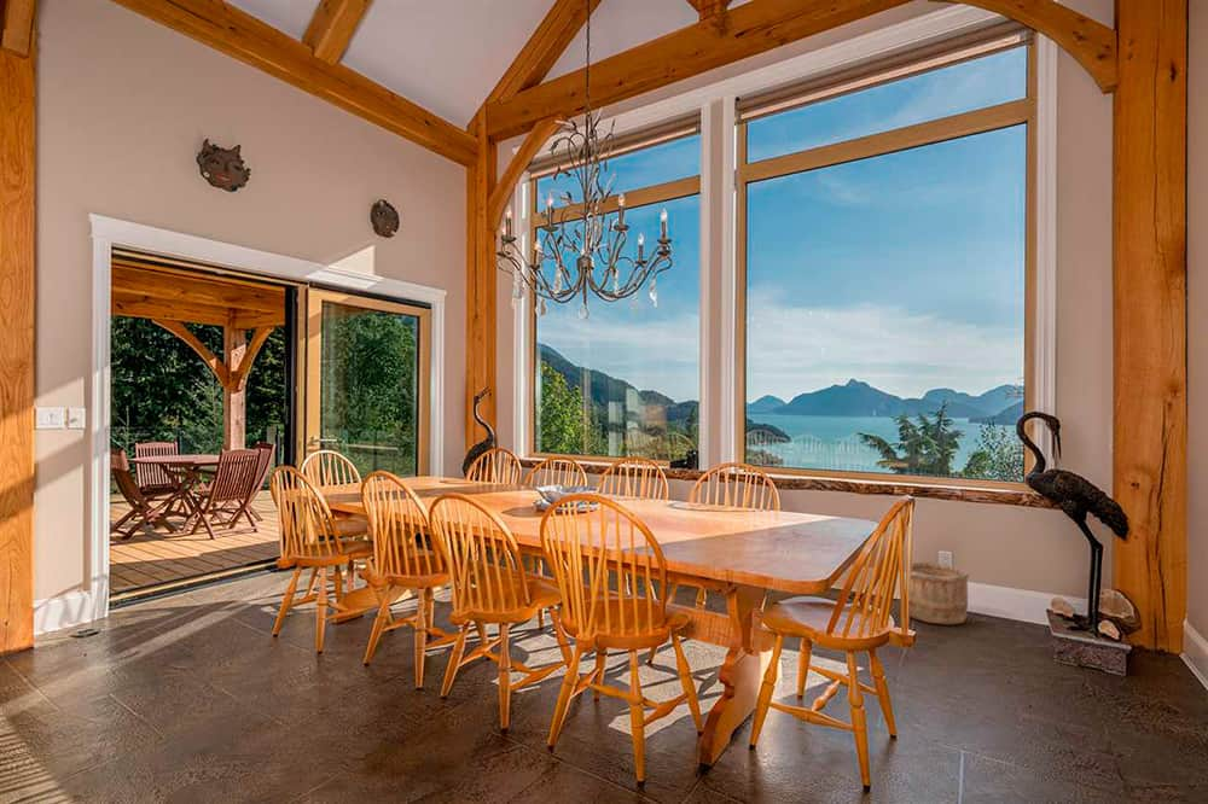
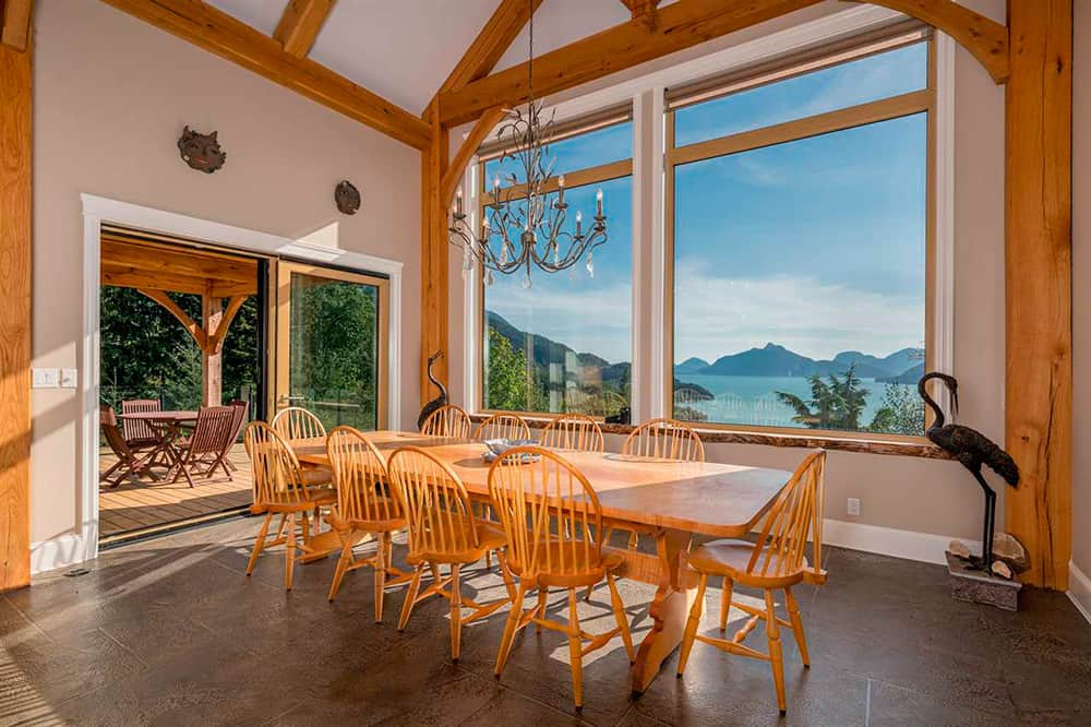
- wooden bucket [908,561,971,627]
